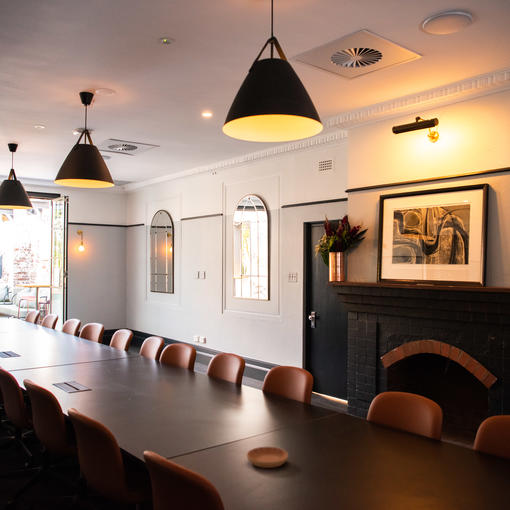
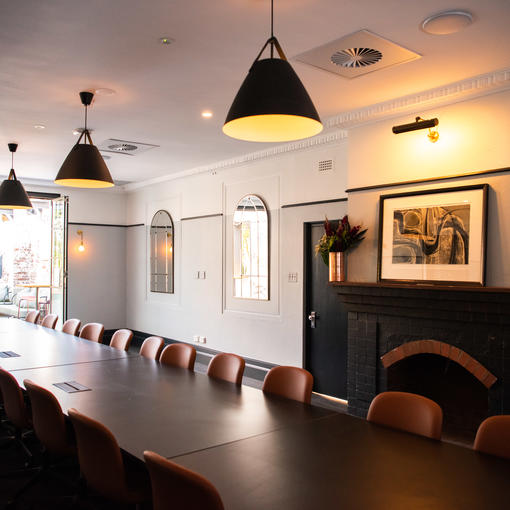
- saucer [246,446,289,469]
